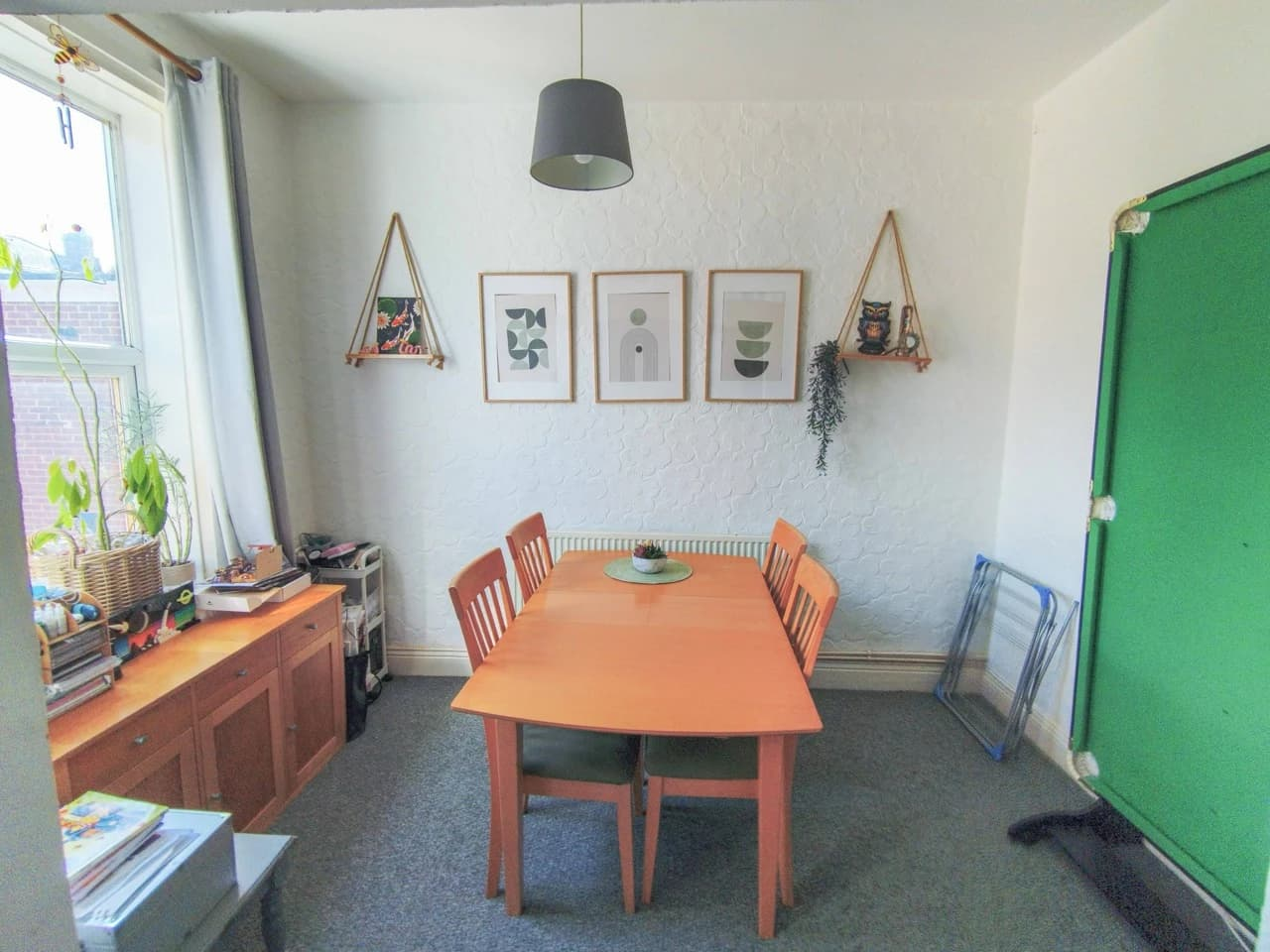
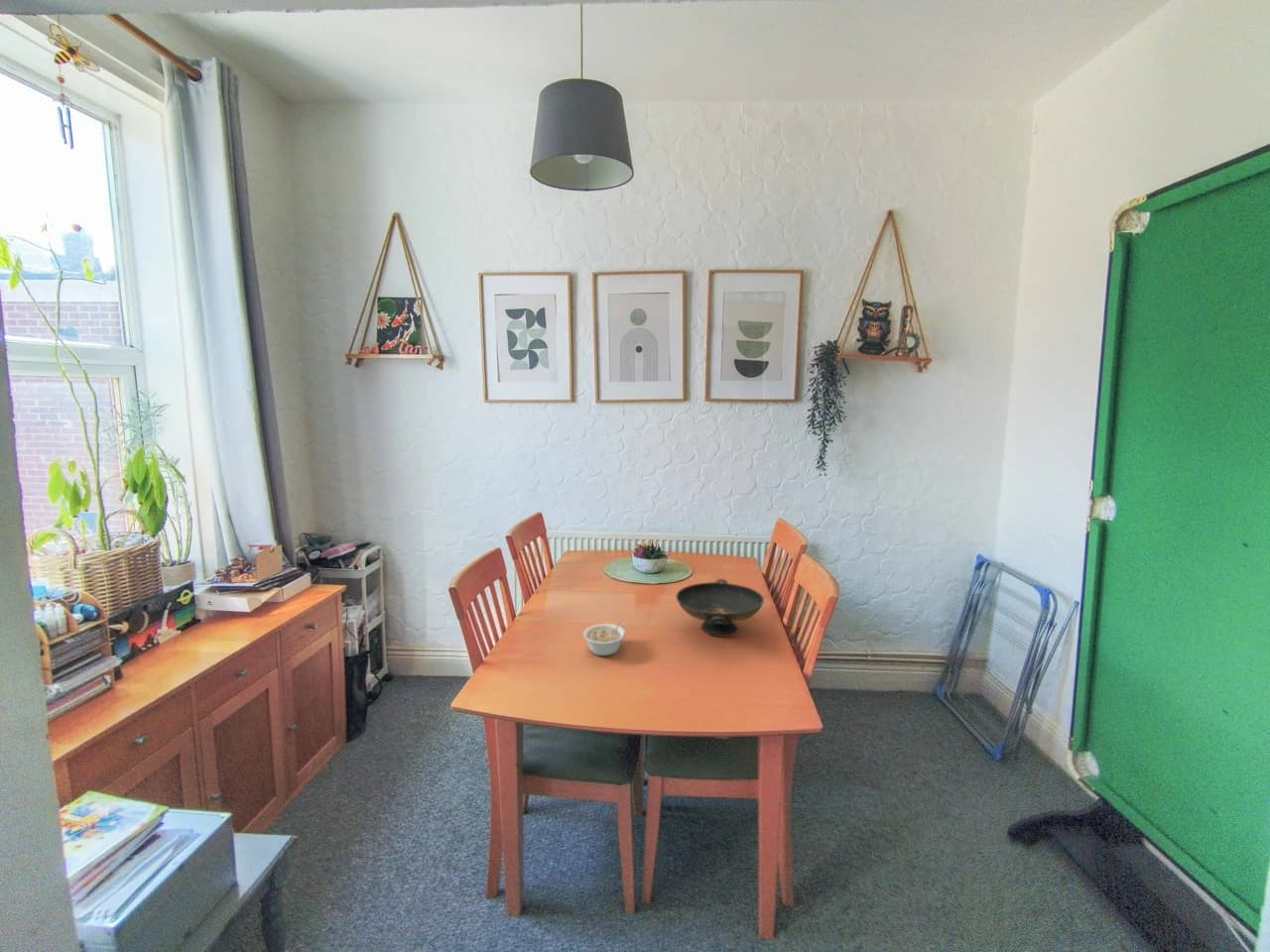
+ legume [582,619,626,656]
+ decorative bowl [675,577,765,638]
